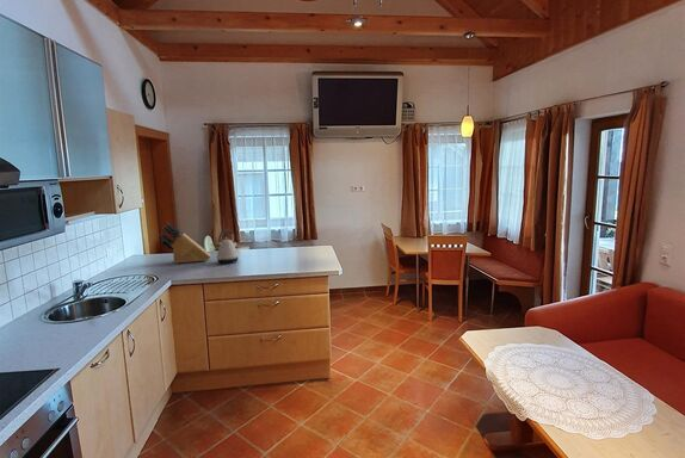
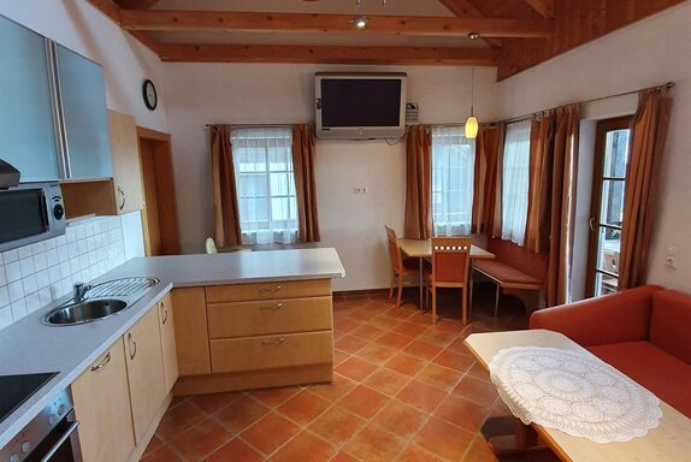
- kettle [216,228,240,265]
- knife block [158,222,212,265]
